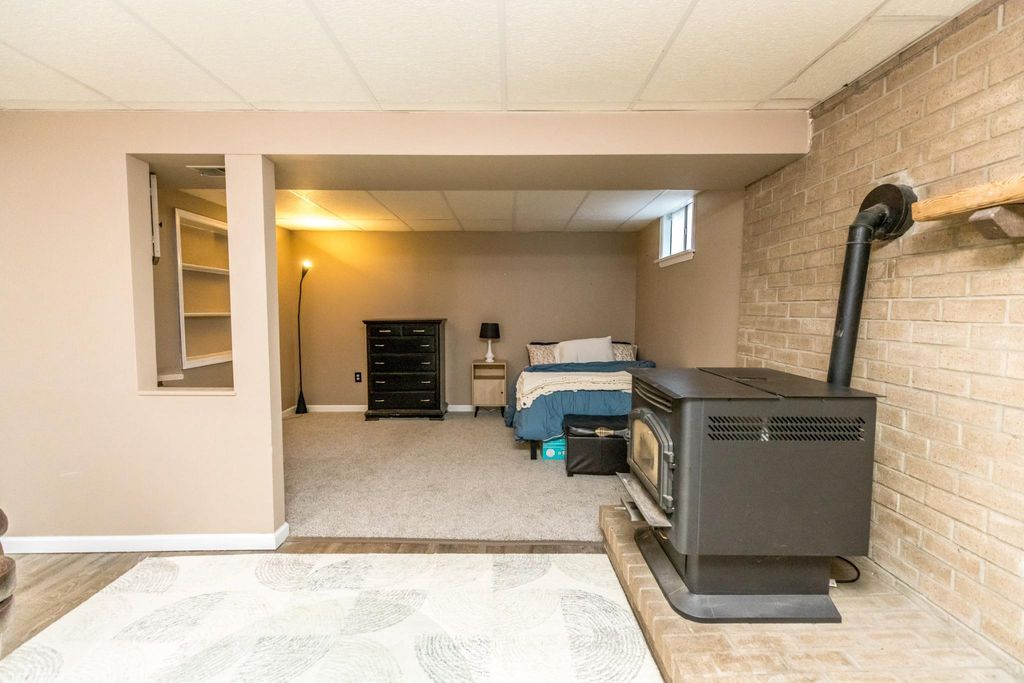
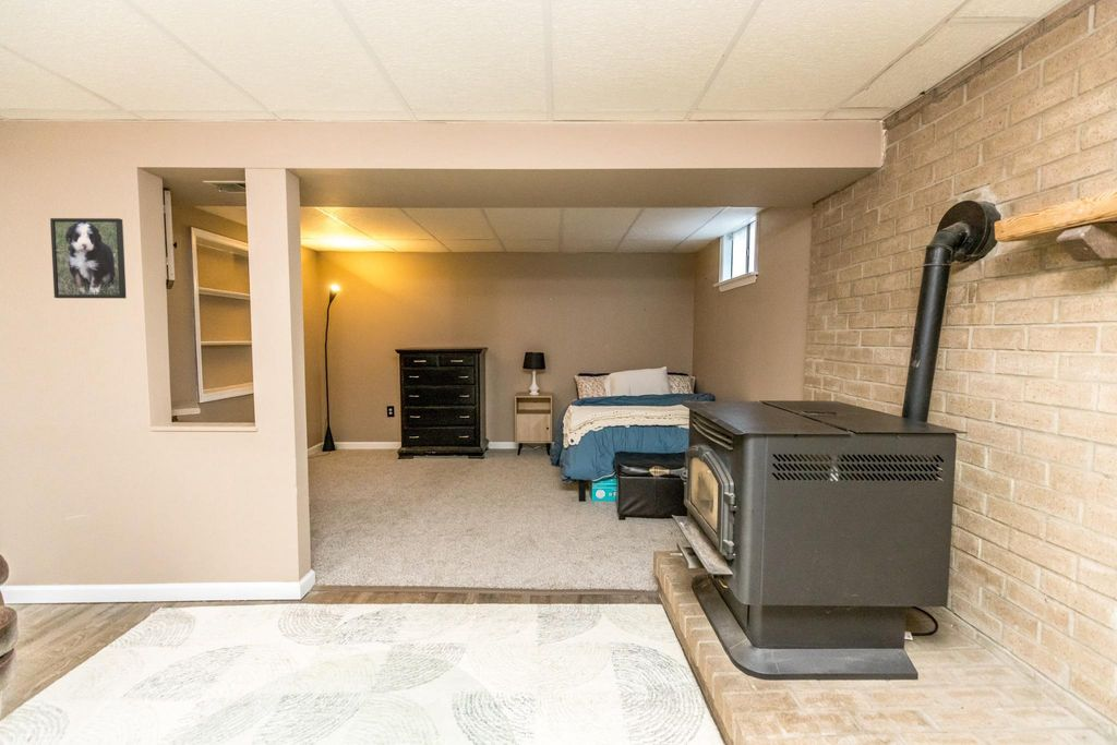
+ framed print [49,217,128,300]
